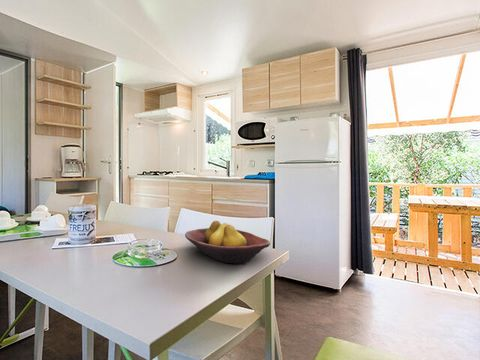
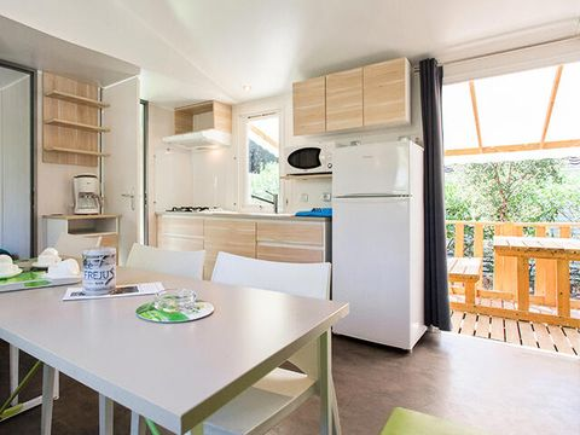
- fruit bowl [184,220,271,264]
